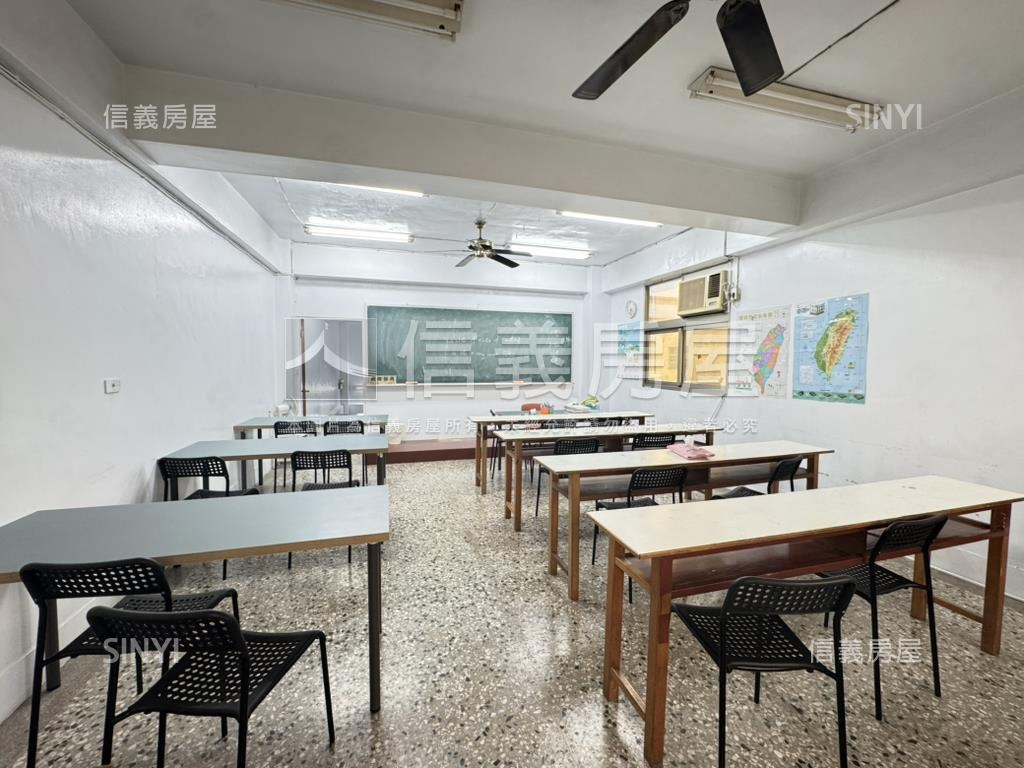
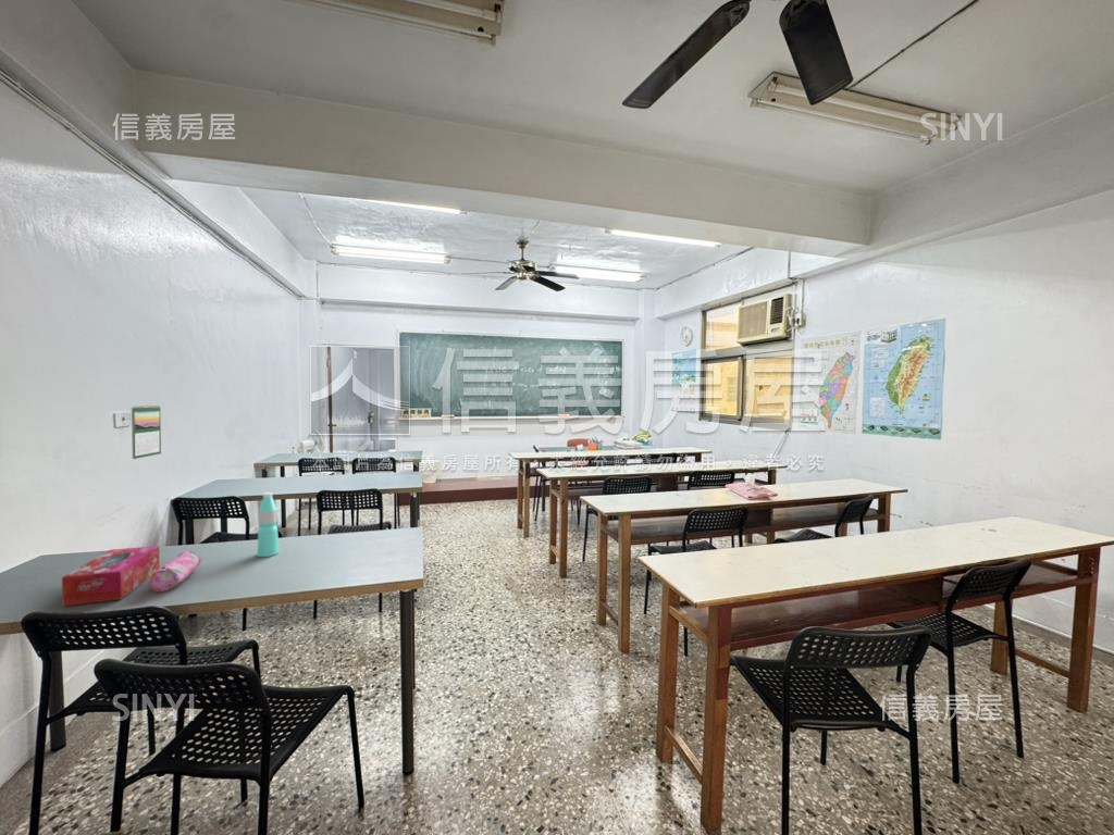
+ pencil case [149,550,202,593]
+ water bottle [256,491,280,558]
+ calendar [131,404,162,460]
+ tissue box [61,545,161,608]
